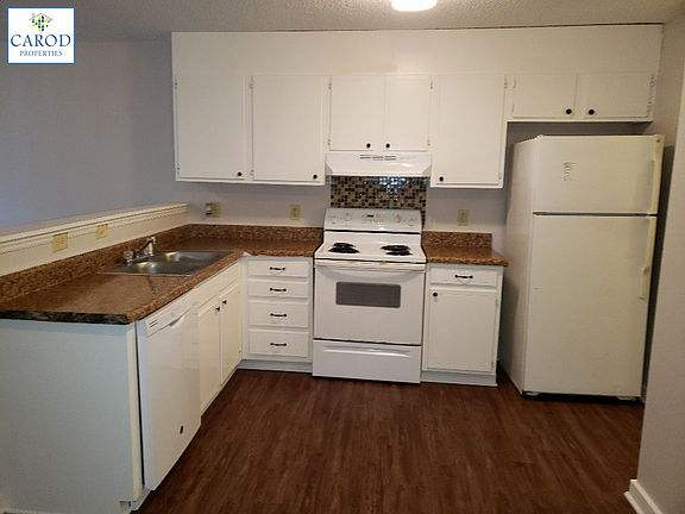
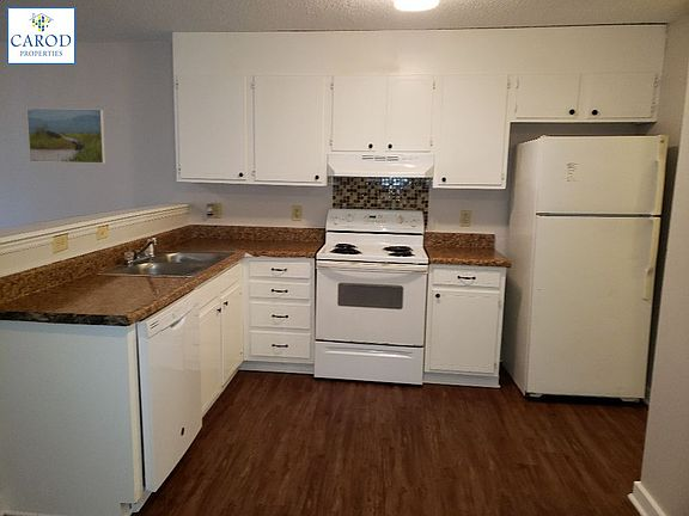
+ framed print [25,108,106,165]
